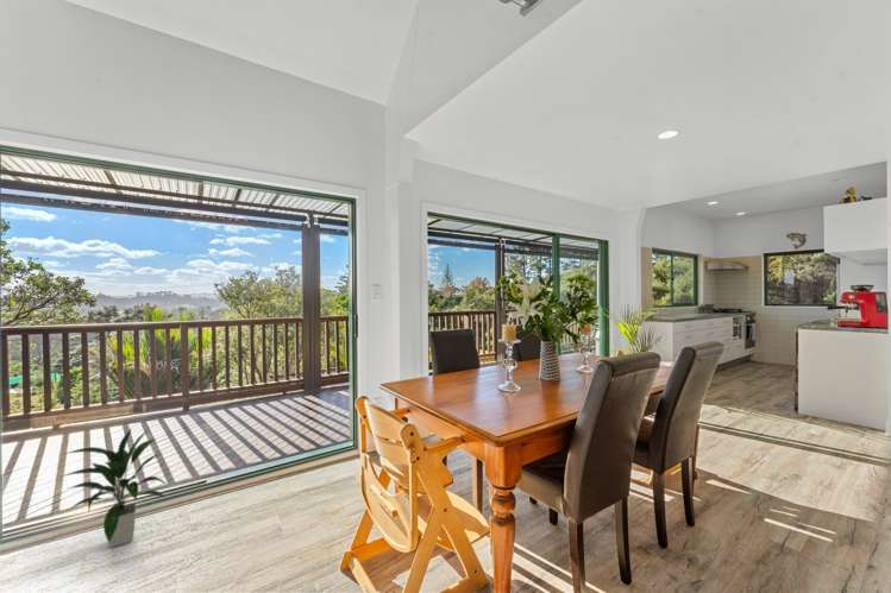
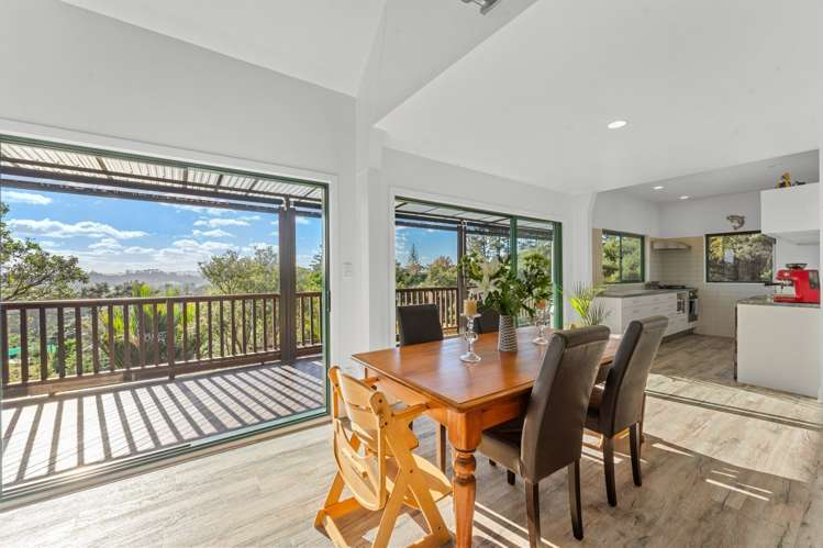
- indoor plant [61,427,168,549]
